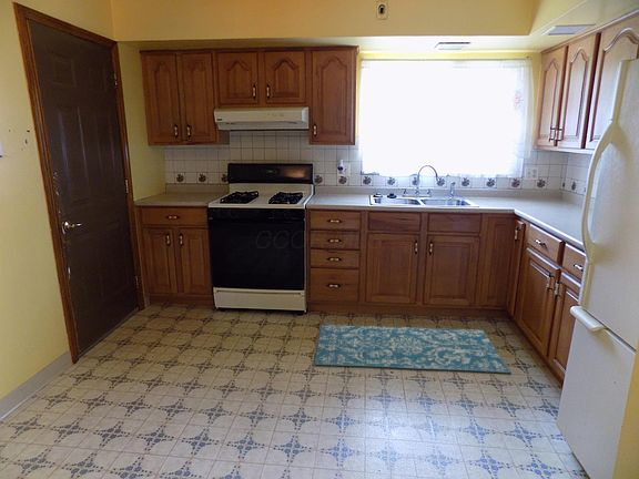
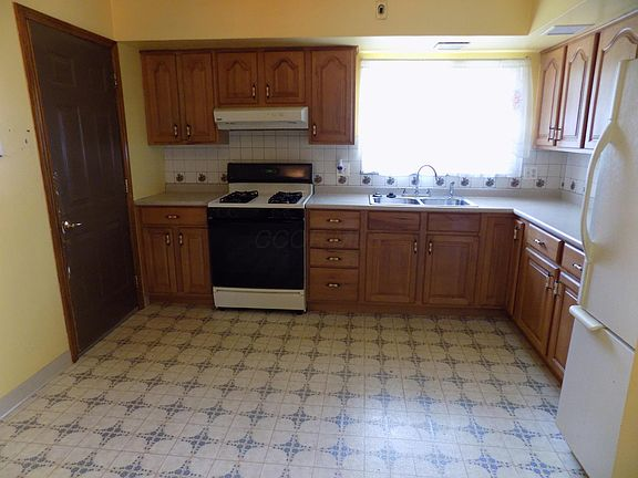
- rug [313,324,513,374]
